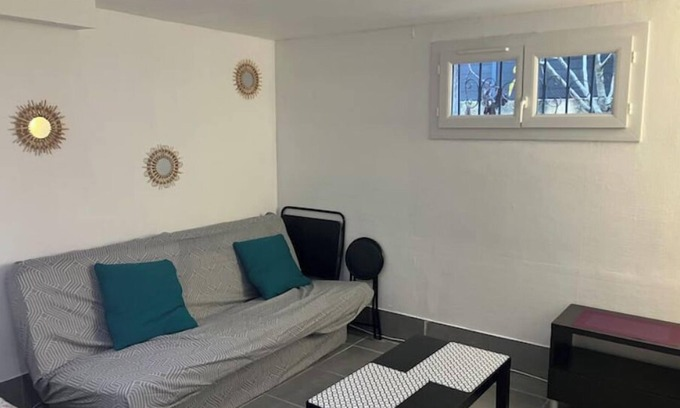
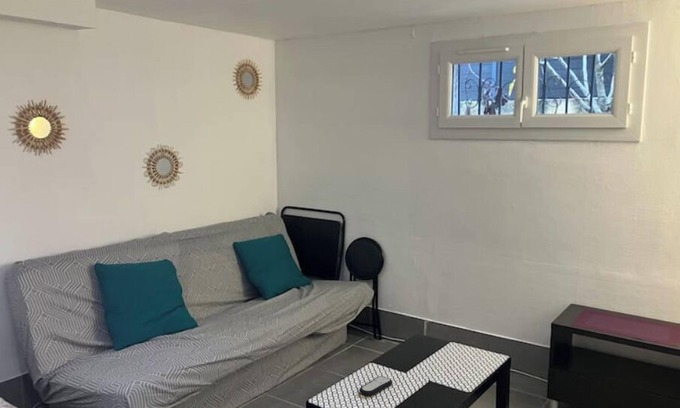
+ remote control [359,375,393,397]
